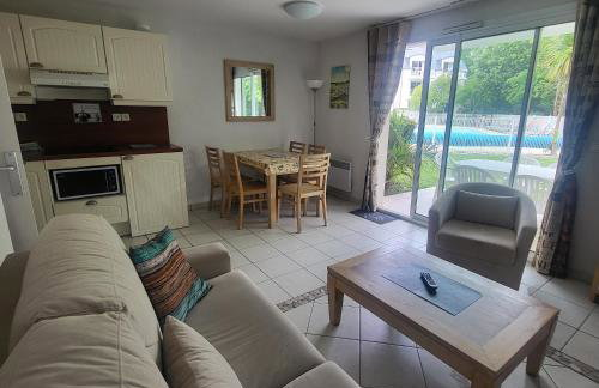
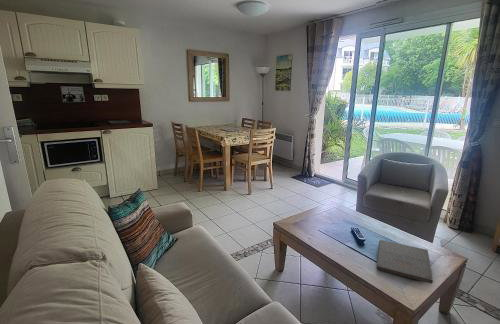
+ pizza box [376,239,434,284]
